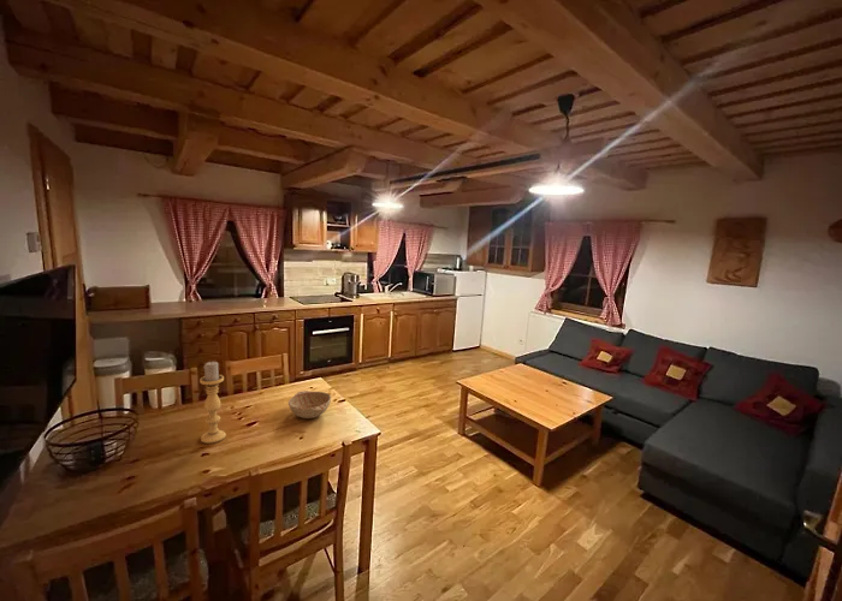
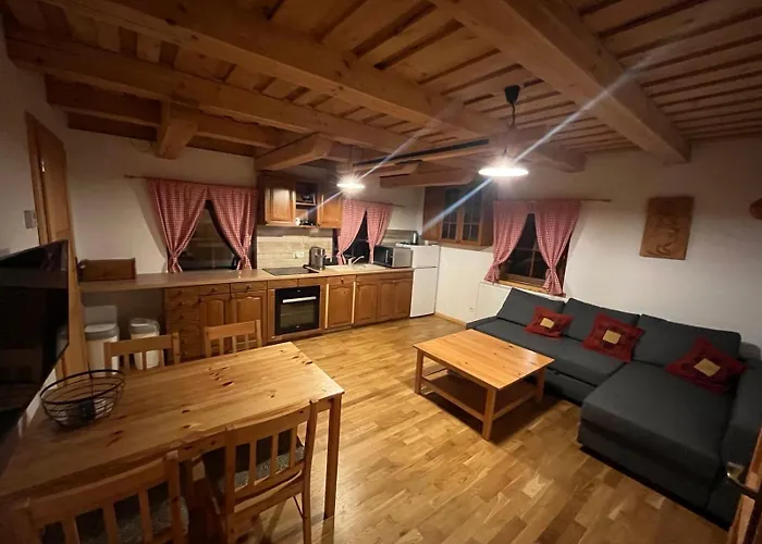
- decorative bowl [287,389,332,419]
- candle holder [198,361,227,445]
